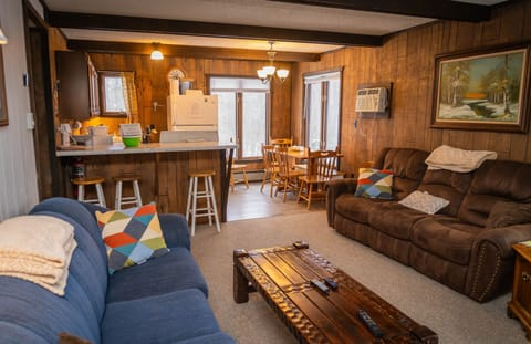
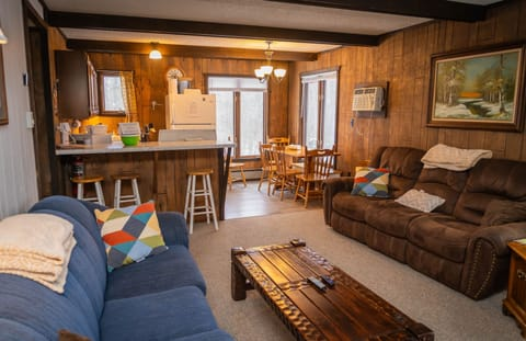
- remote control [355,309,385,338]
